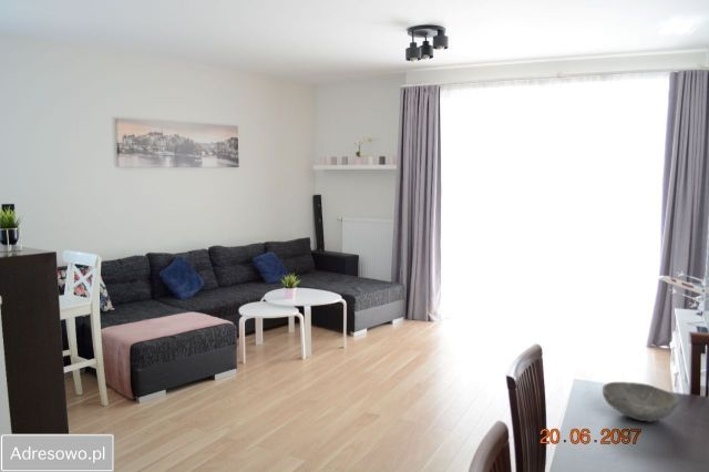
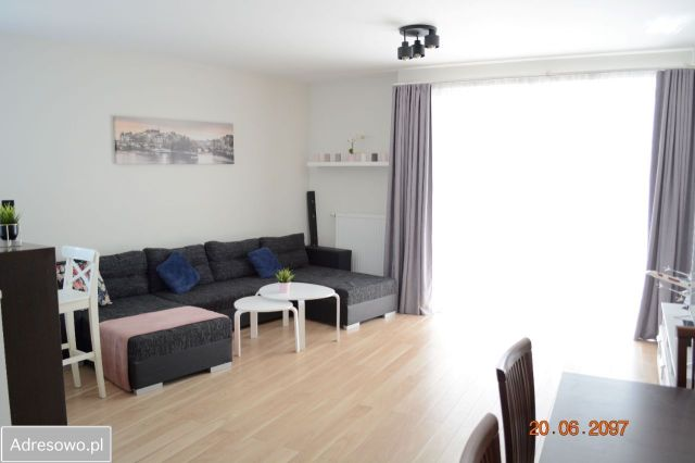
- bowl [602,381,680,423]
